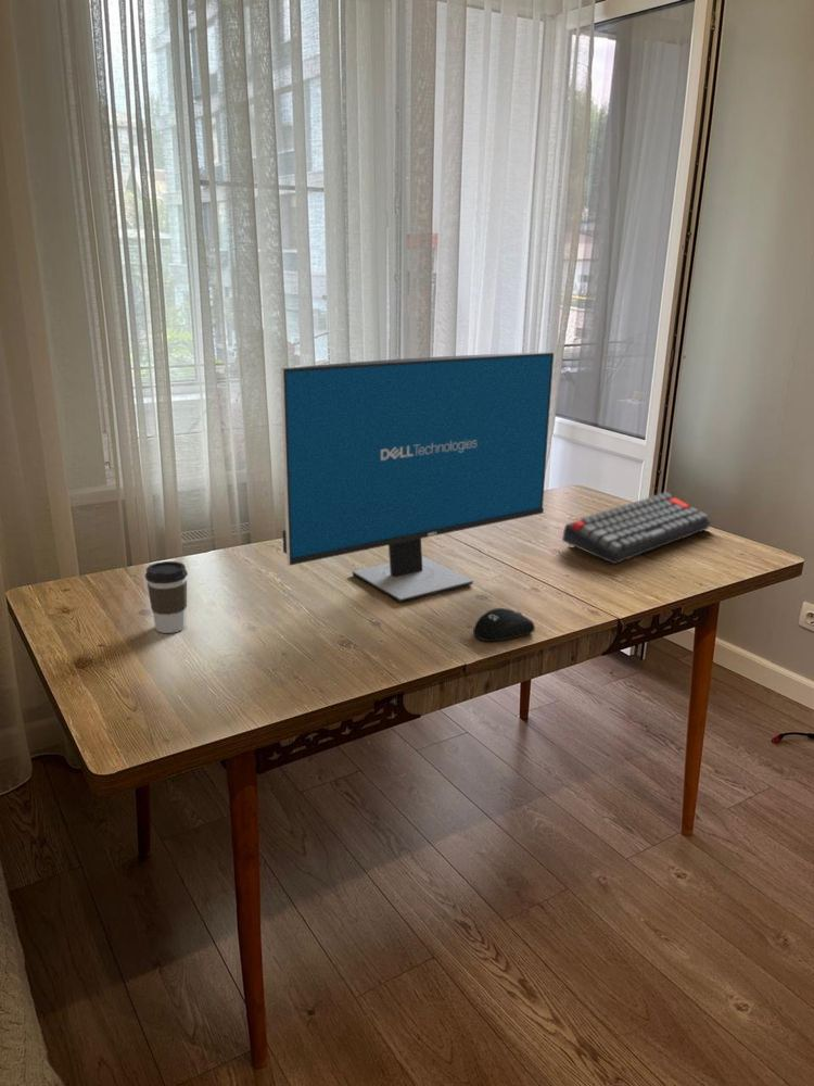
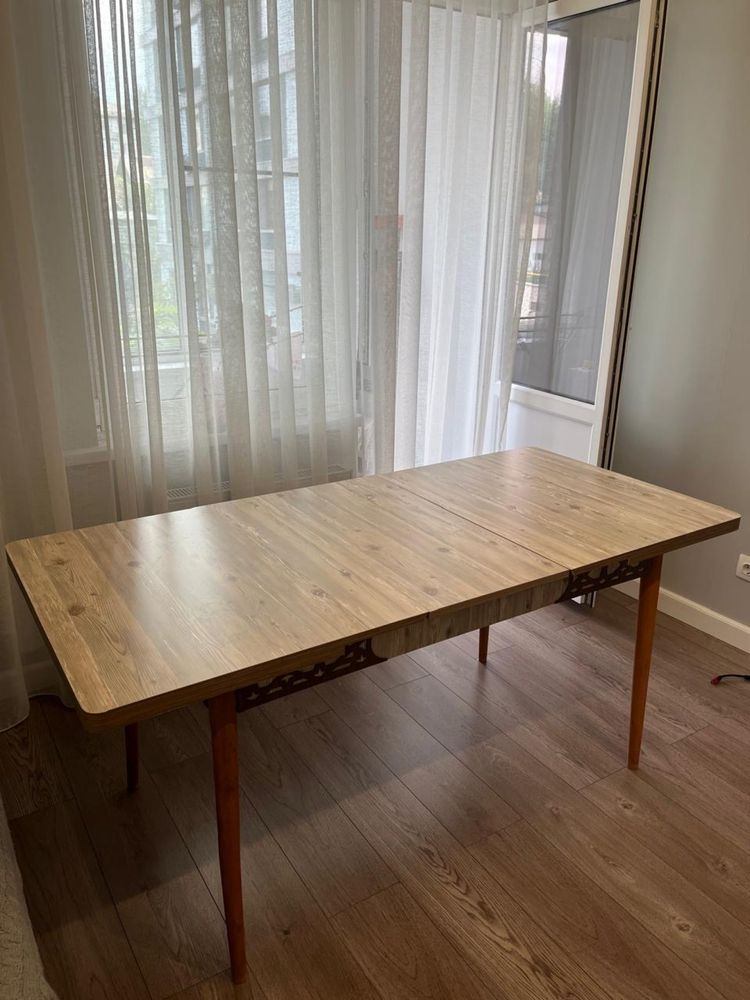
- computer monitor [279,351,555,604]
- keyboard [561,491,712,565]
- computer mouse [472,607,536,642]
- coffee cup [144,560,189,634]
